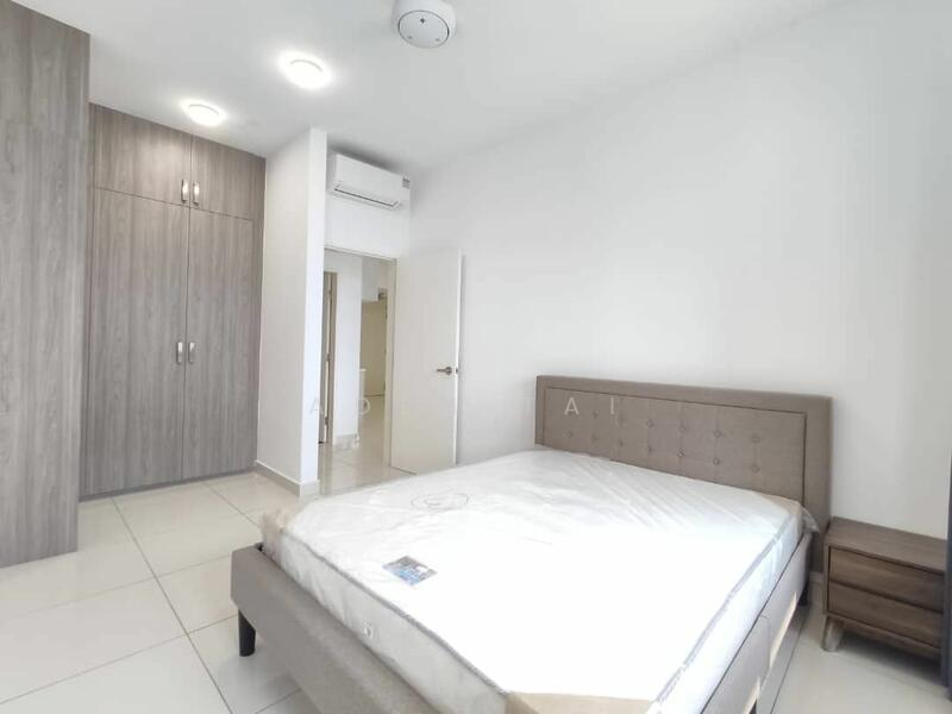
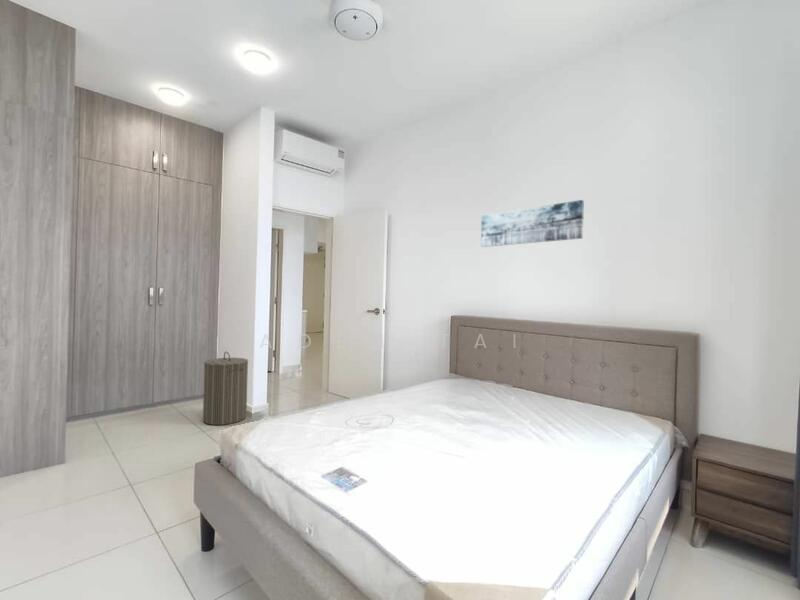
+ laundry hamper [202,351,249,426]
+ wall art [480,199,585,248]
